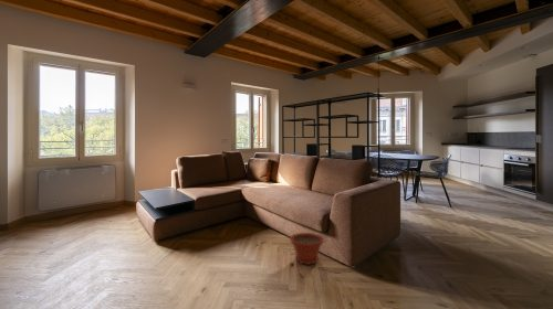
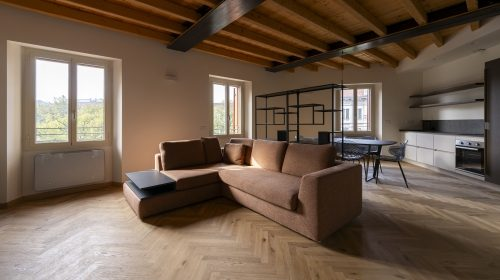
- plant pot [289,232,325,266]
